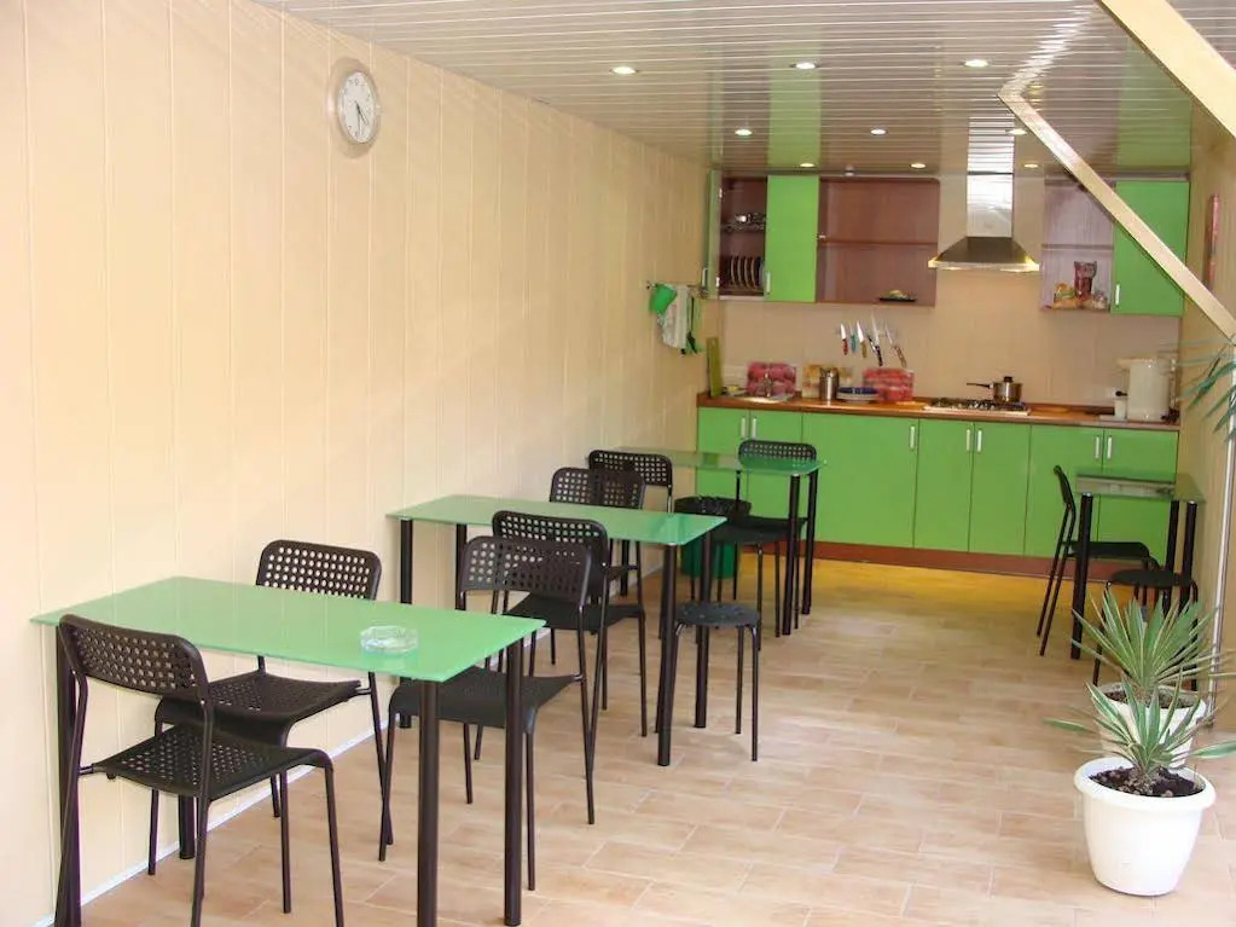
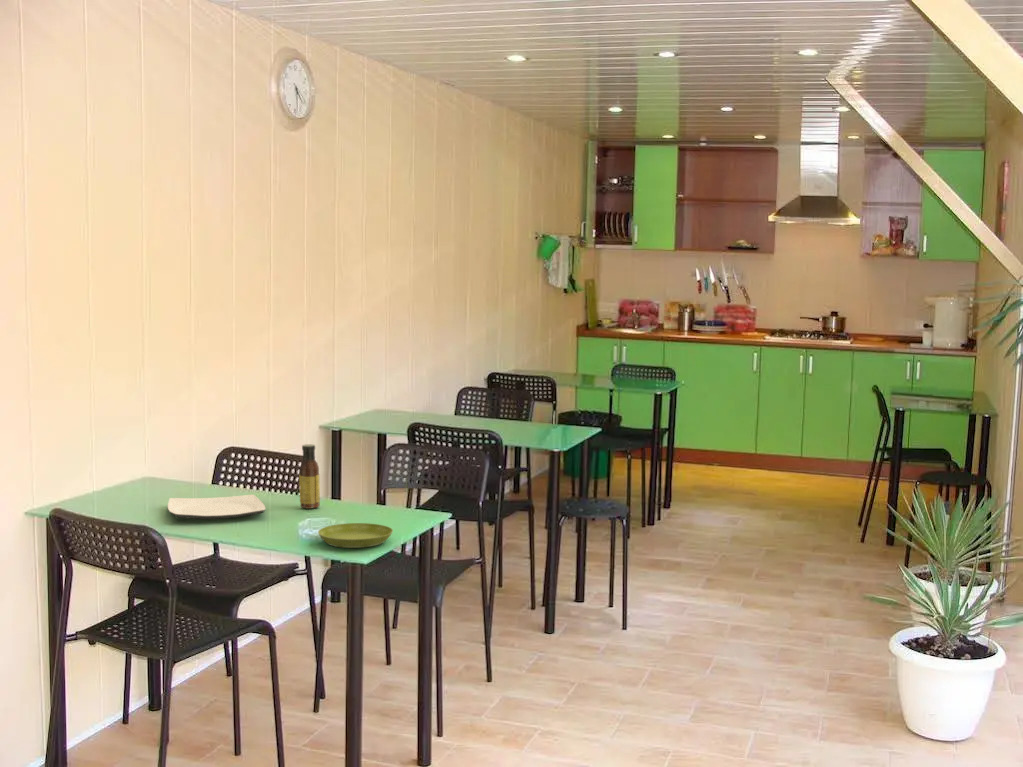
+ saucer [317,522,394,549]
+ plate [167,494,266,520]
+ sauce bottle [298,443,321,510]
